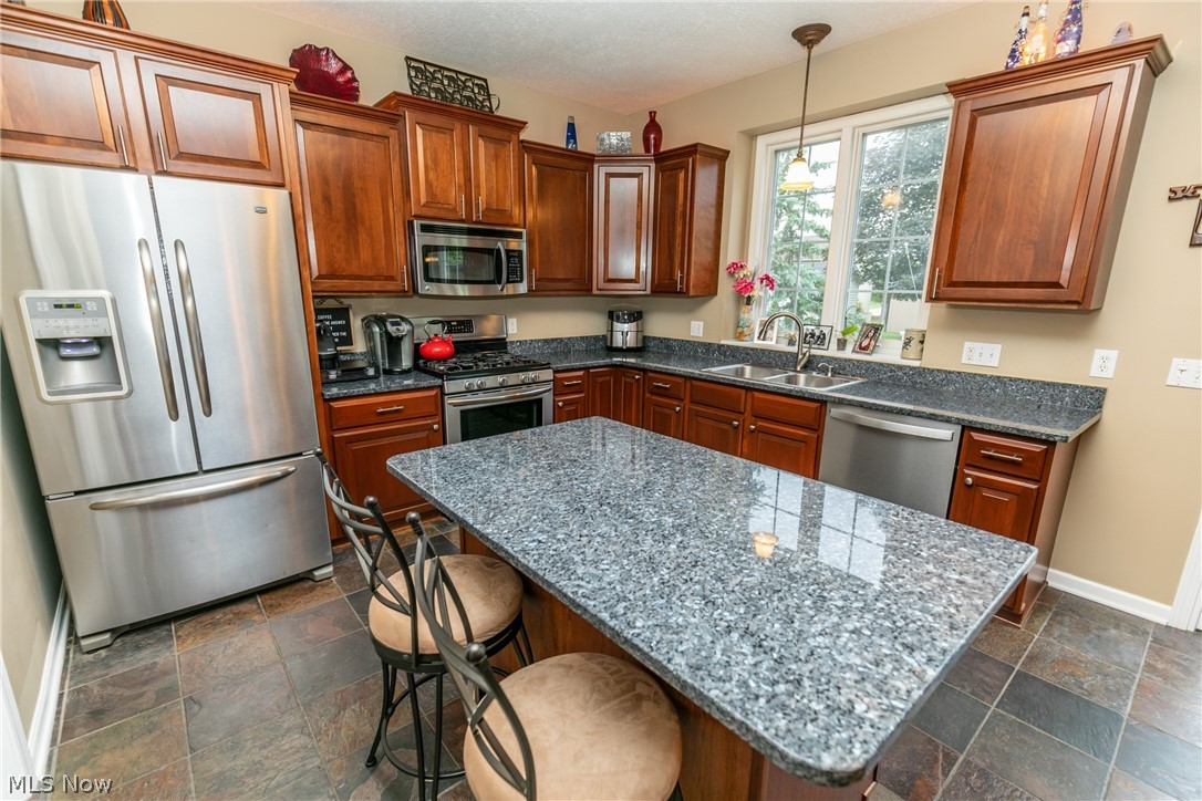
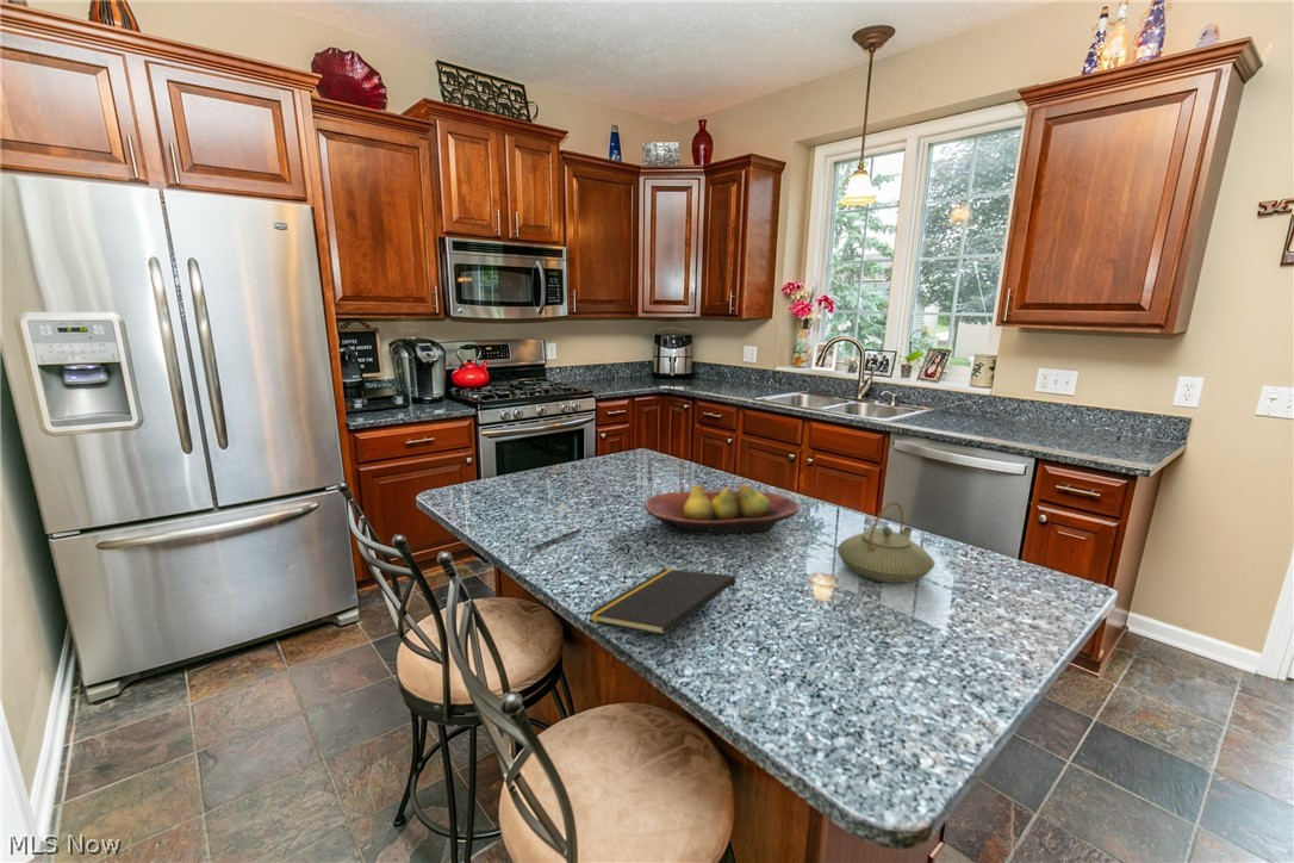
+ notepad [586,567,738,637]
+ fruit bowl [643,483,801,536]
+ teapot [836,501,937,584]
+ pen [533,528,583,550]
